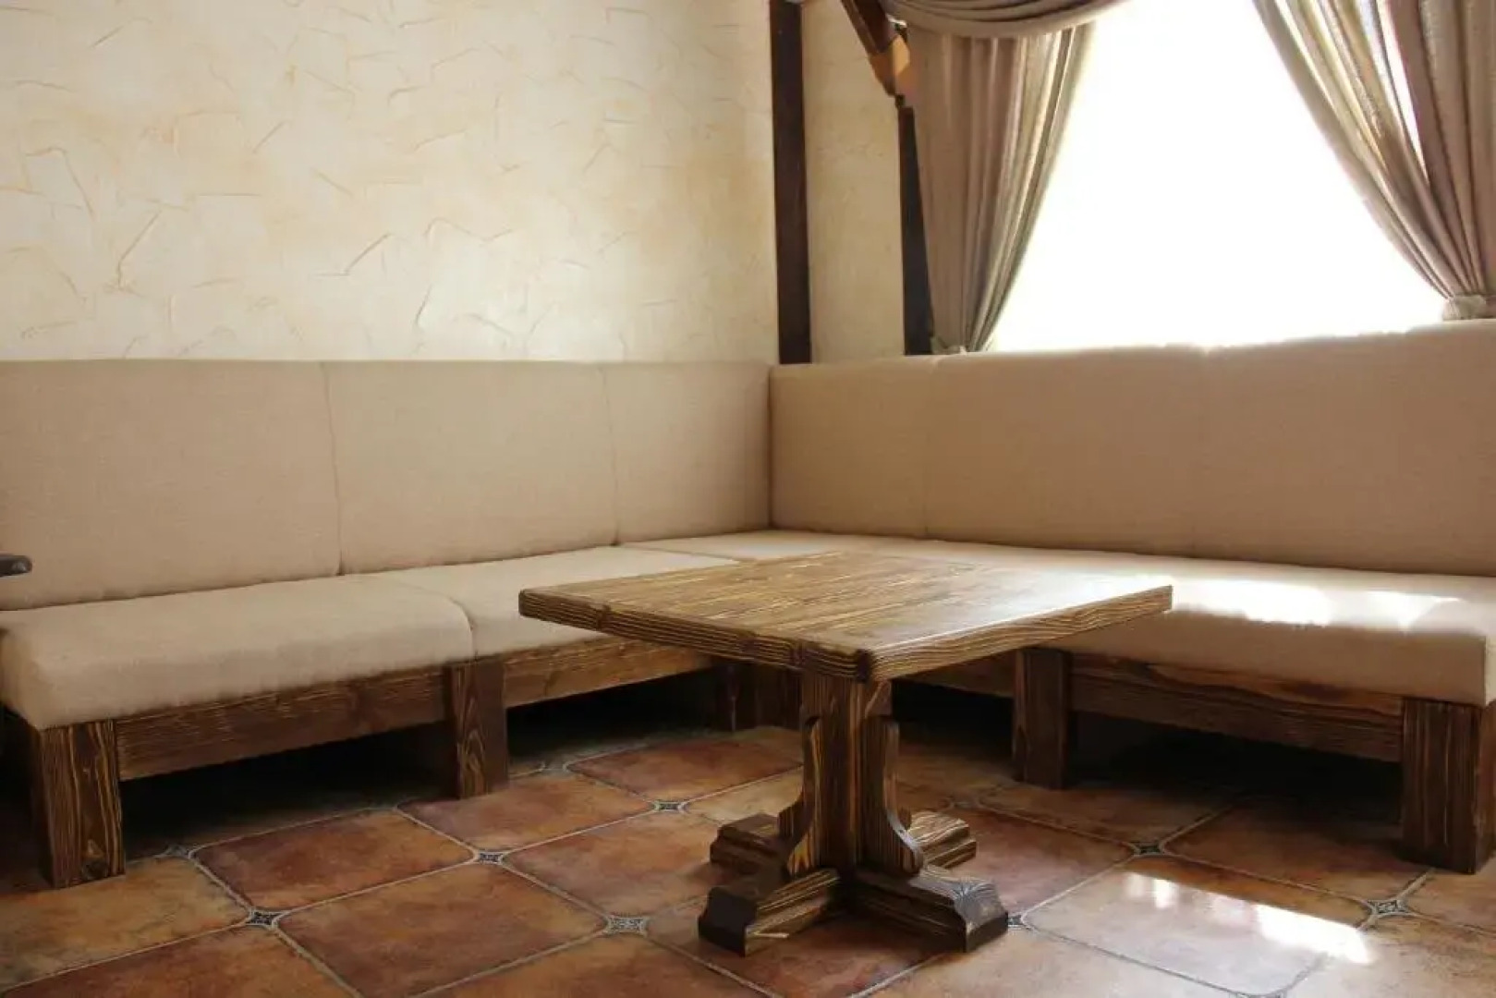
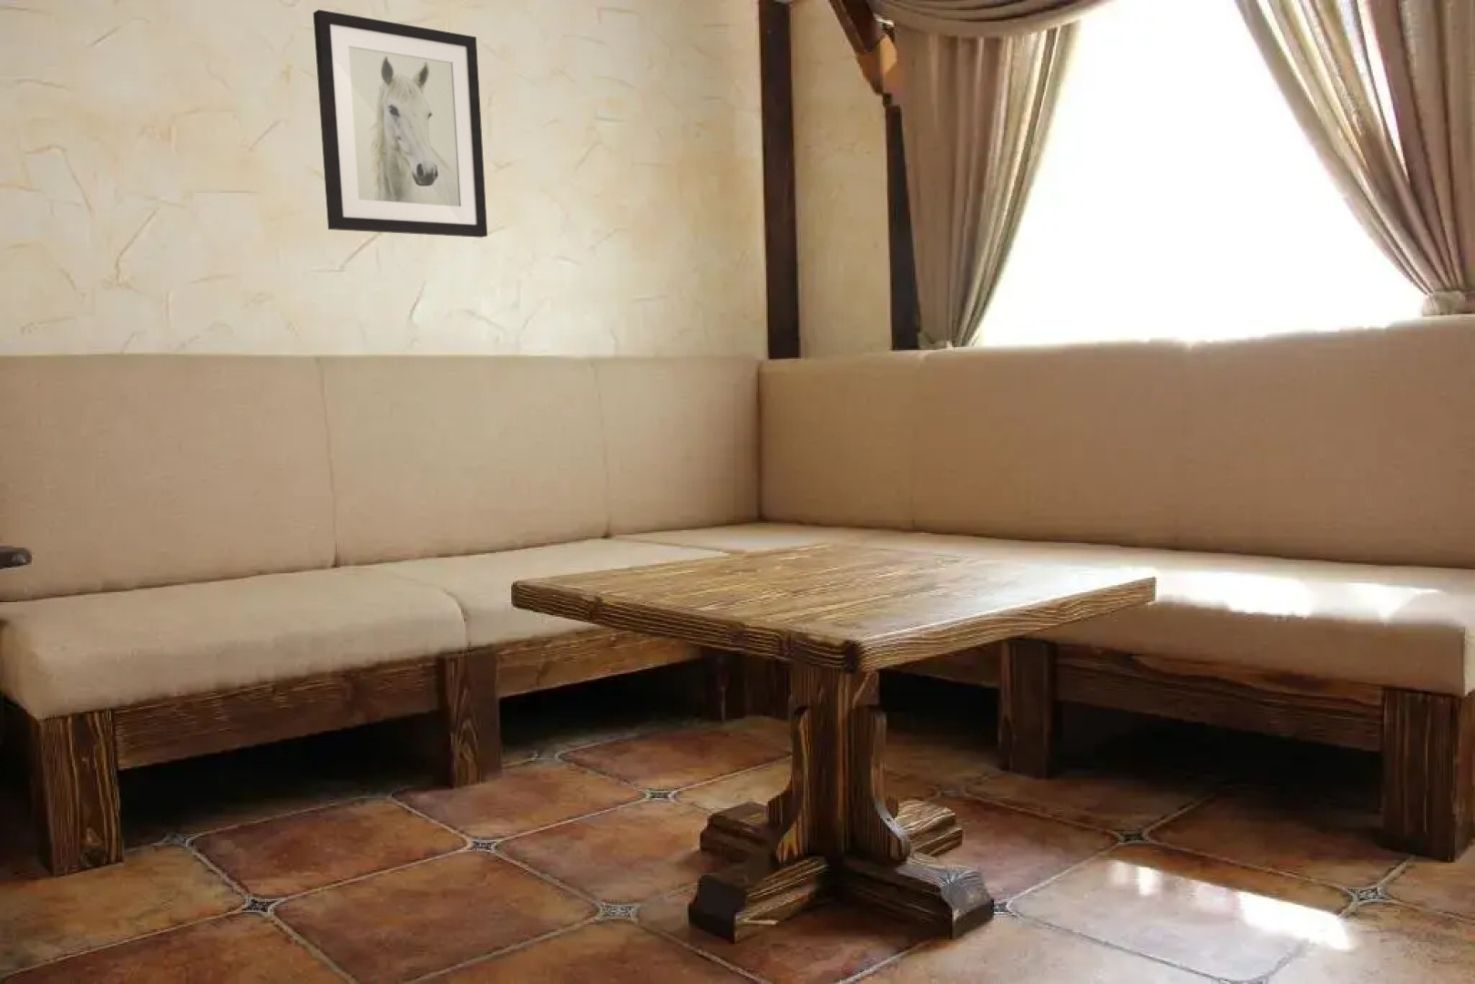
+ wall art [313,8,489,238]
